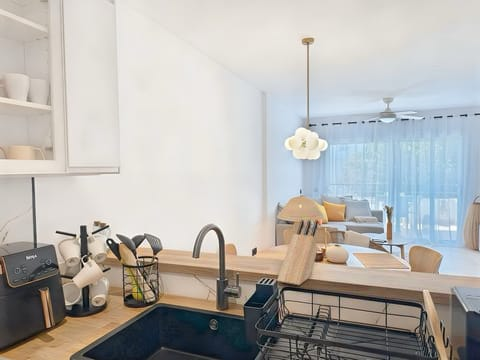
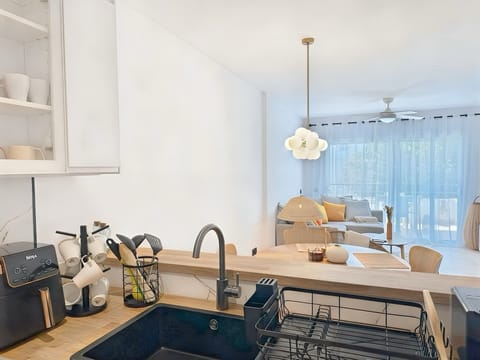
- knife block [276,219,319,286]
